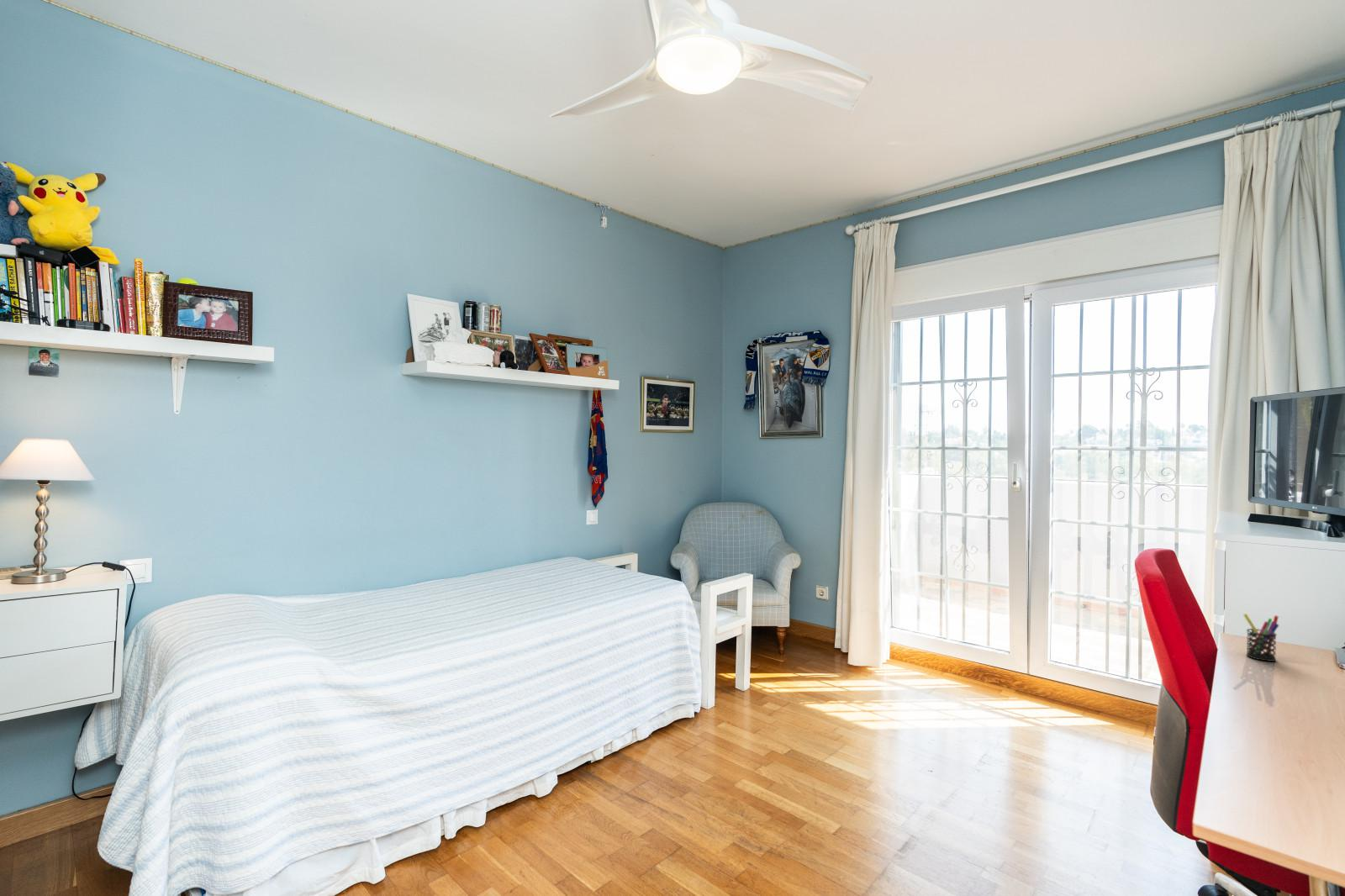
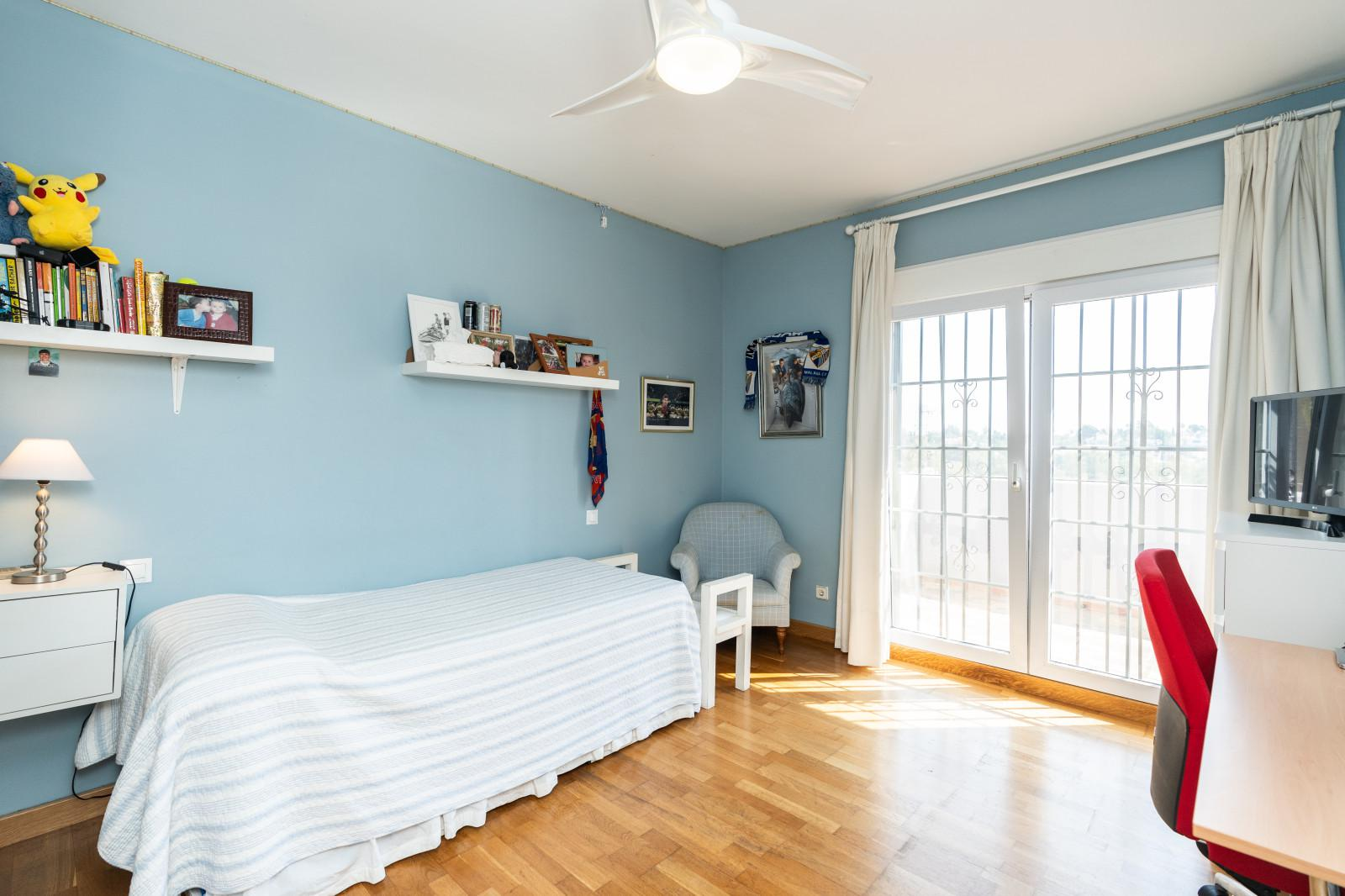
- pen holder [1242,613,1279,662]
